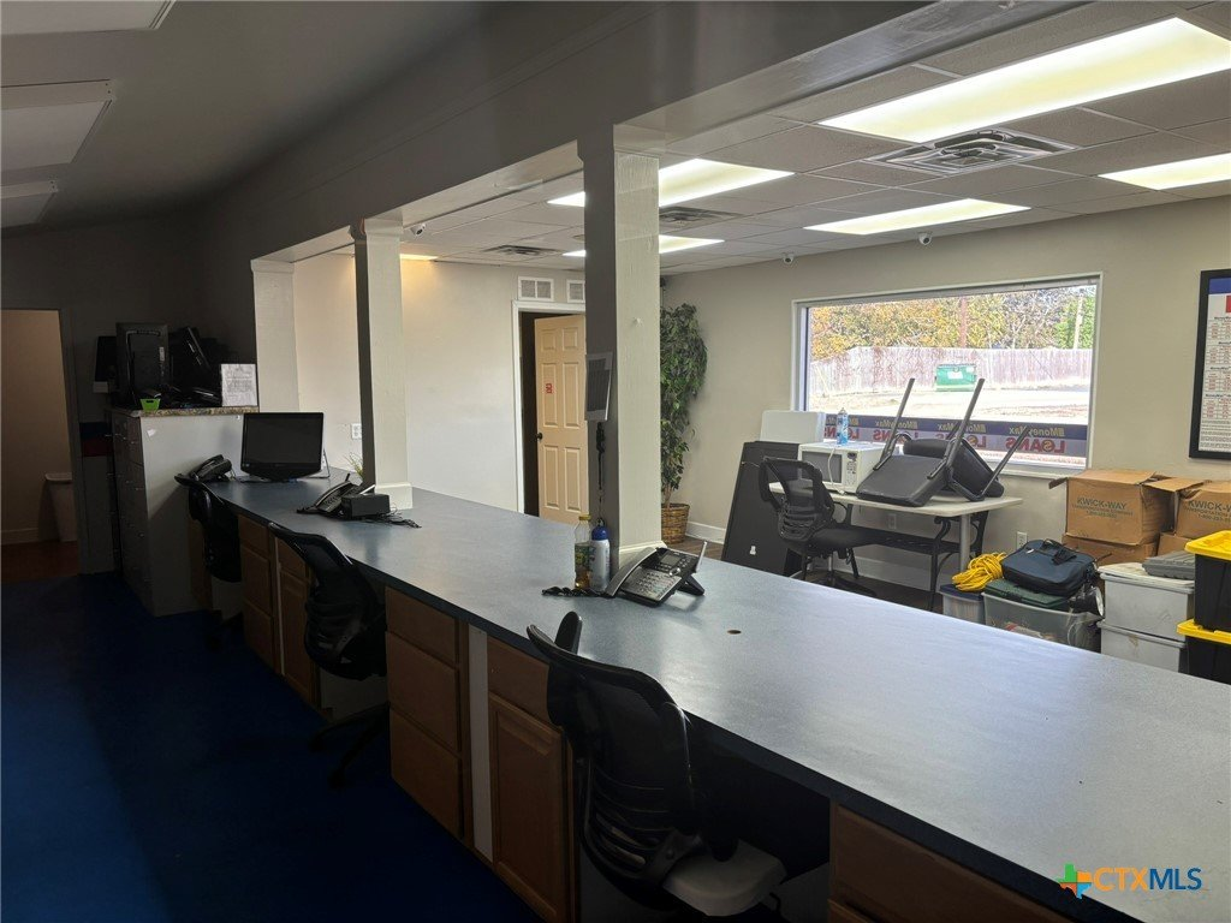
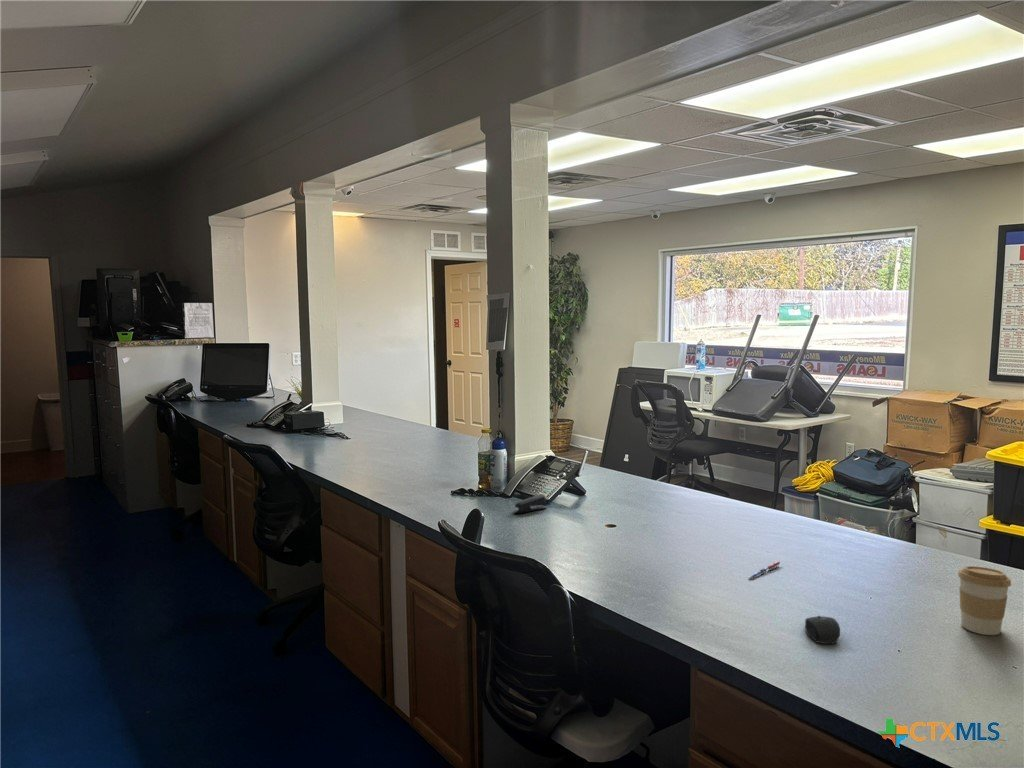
+ coffee cup [957,565,1012,636]
+ pen [747,560,782,579]
+ mouse [804,615,841,645]
+ stapler [513,493,548,514]
